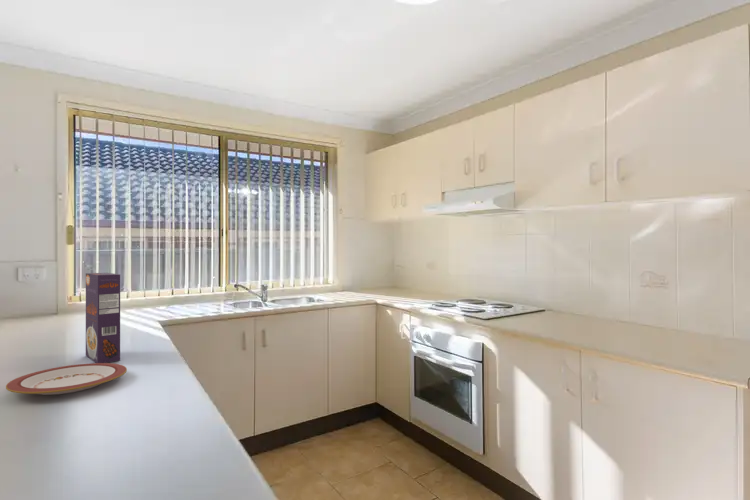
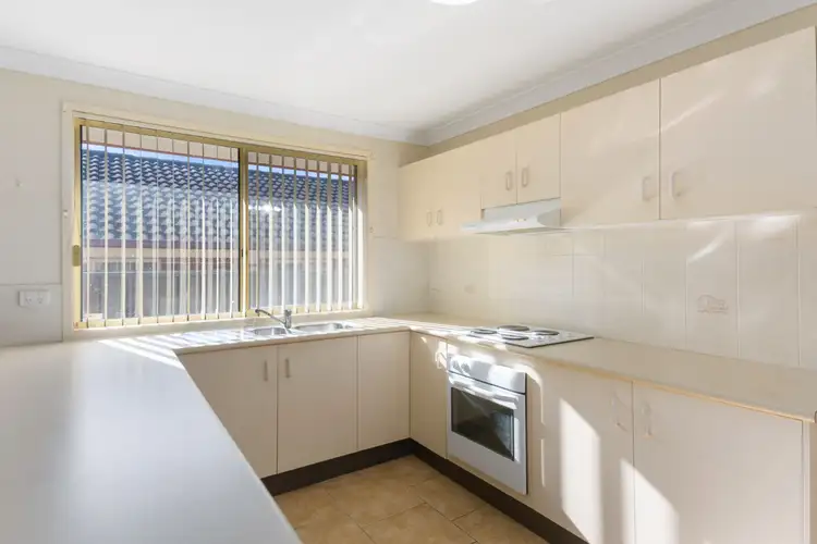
- plate [5,362,128,396]
- cereal box [85,272,121,363]
